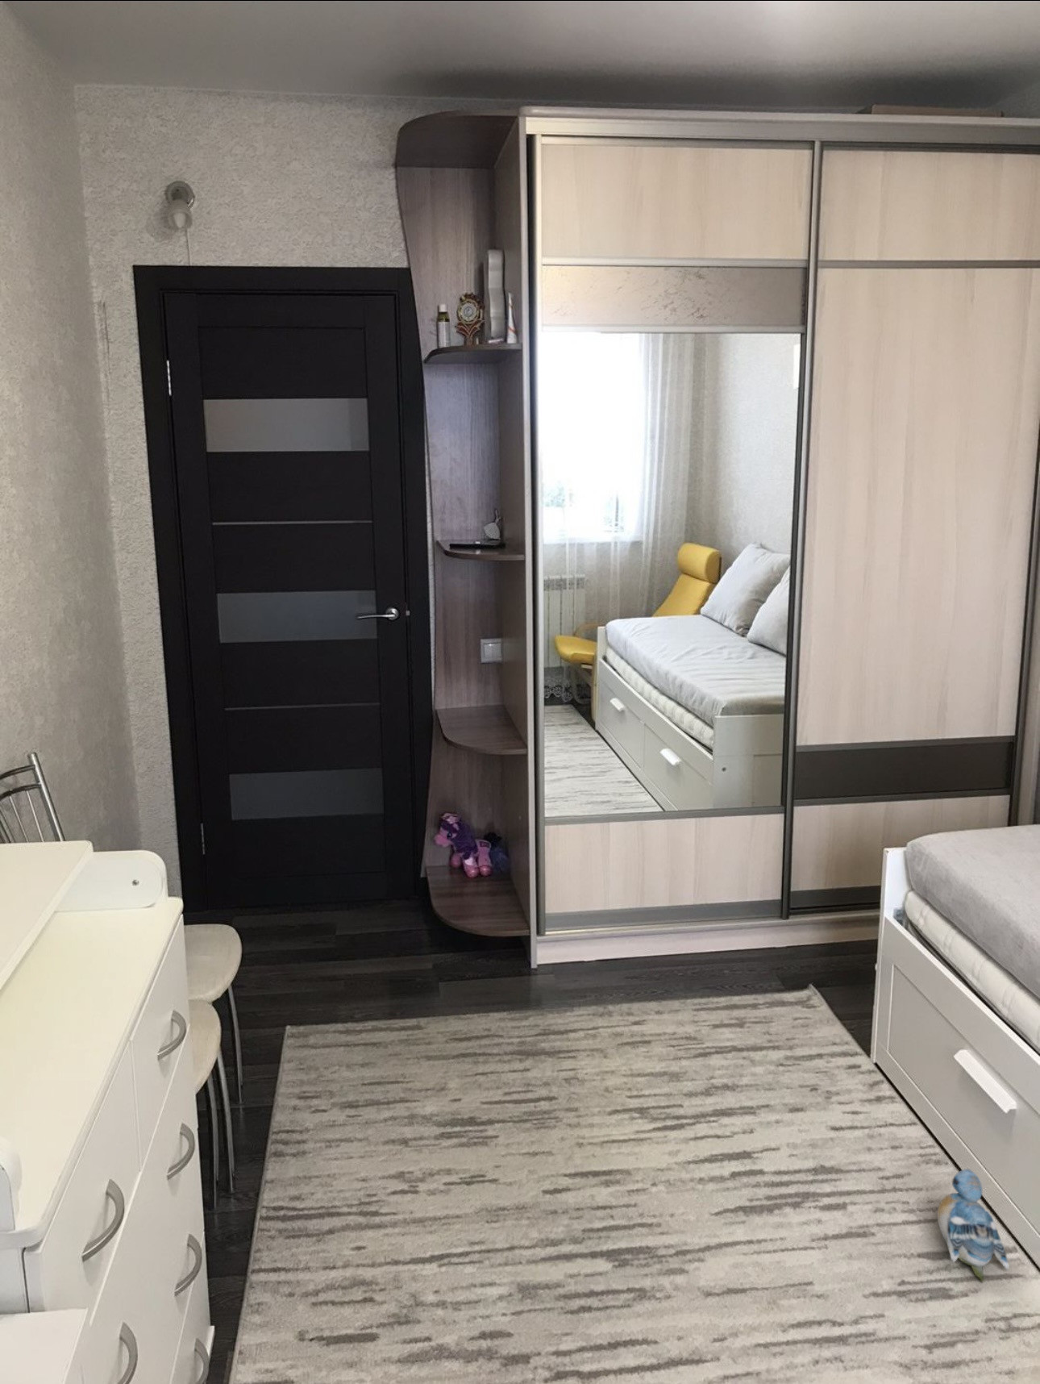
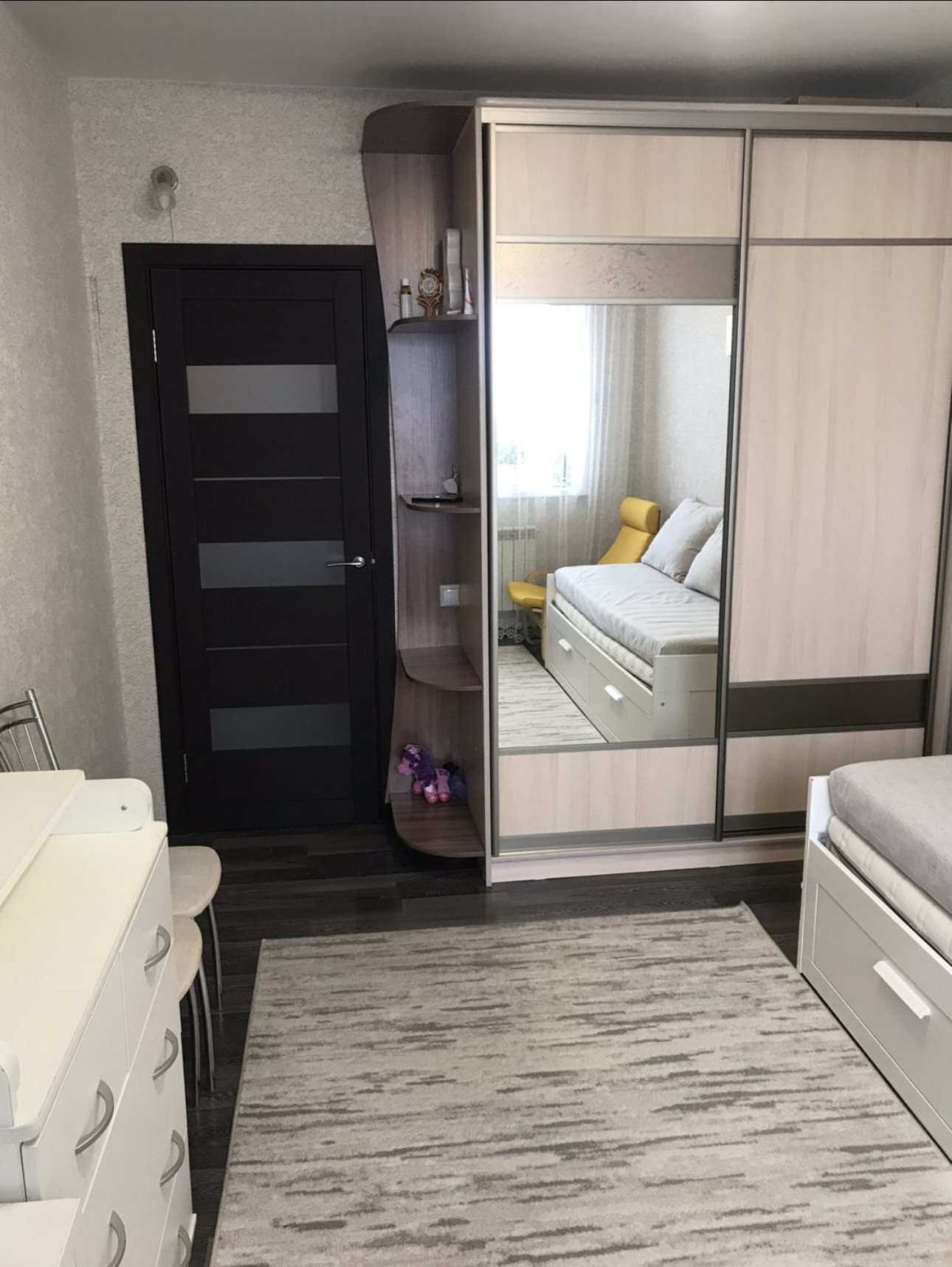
- plush toy [937,1168,1011,1284]
